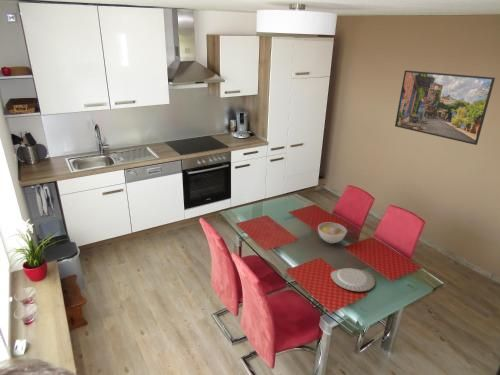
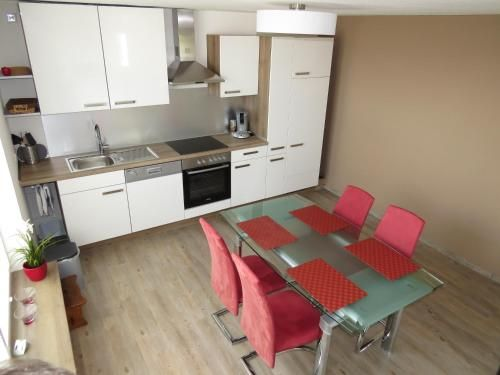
- chinaware [330,267,376,292]
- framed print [394,70,496,146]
- bowl [317,222,348,244]
